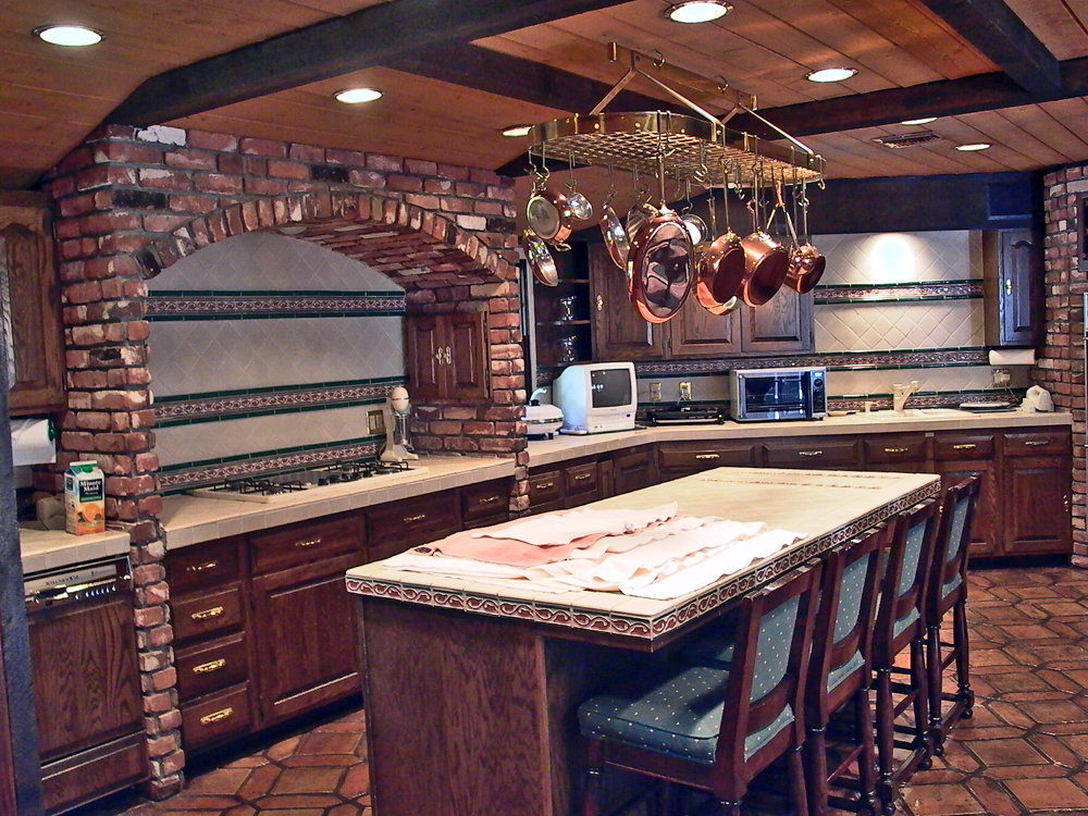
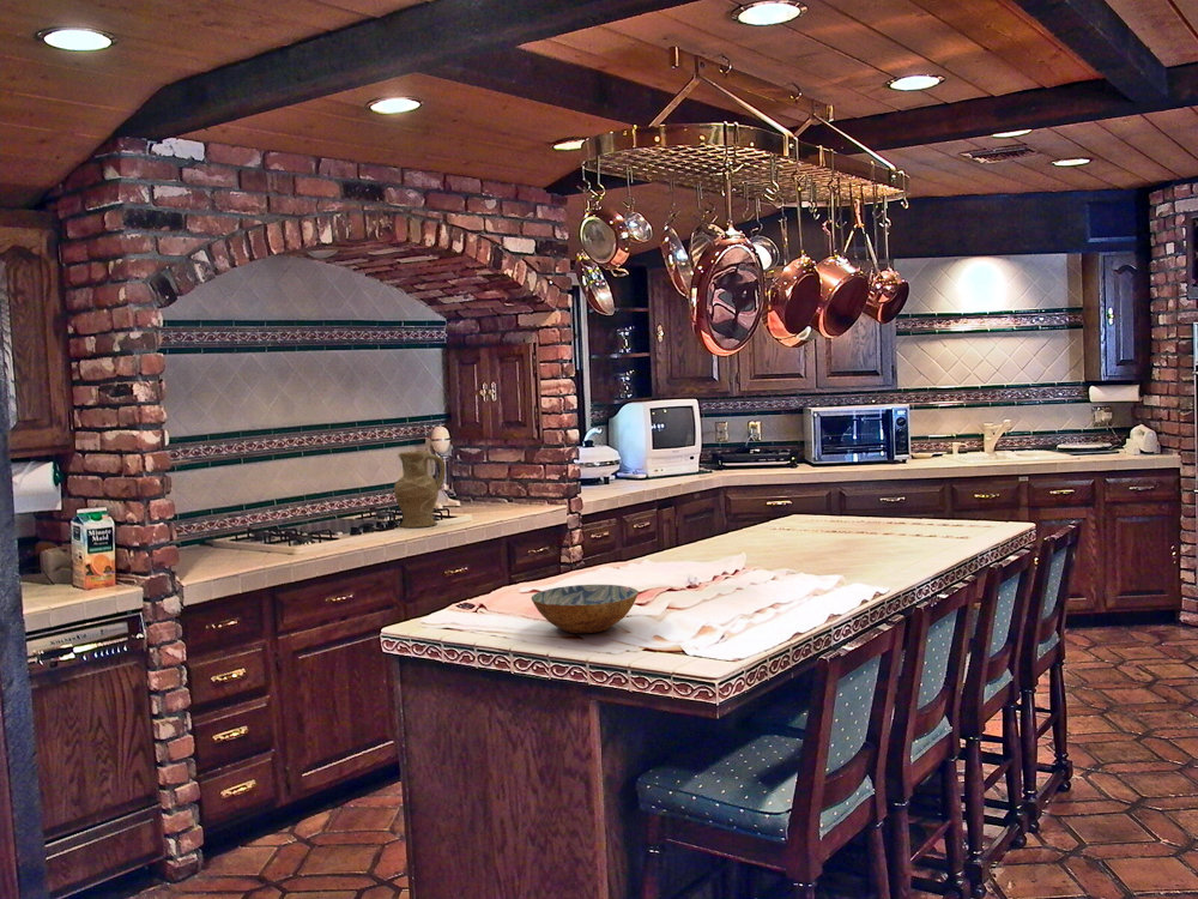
+ bowl [531,584,640,634]
+ vase [393,450,447,529]
